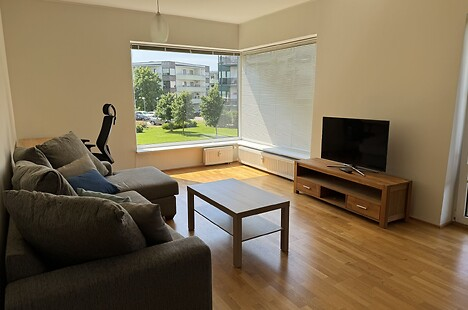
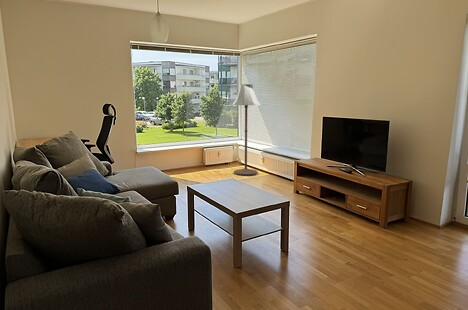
+ floor lamp [231,83,261,177]
